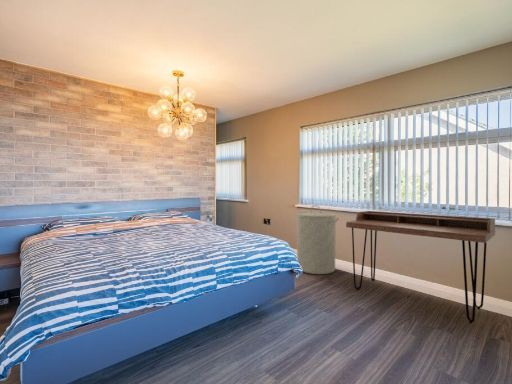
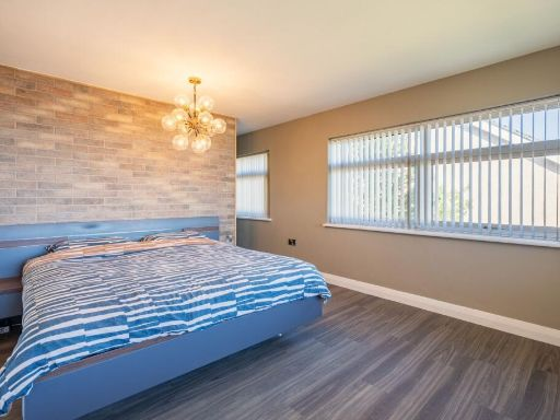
- desk [345,210,496,324]
- laundry hamper [295,204,339,275]
